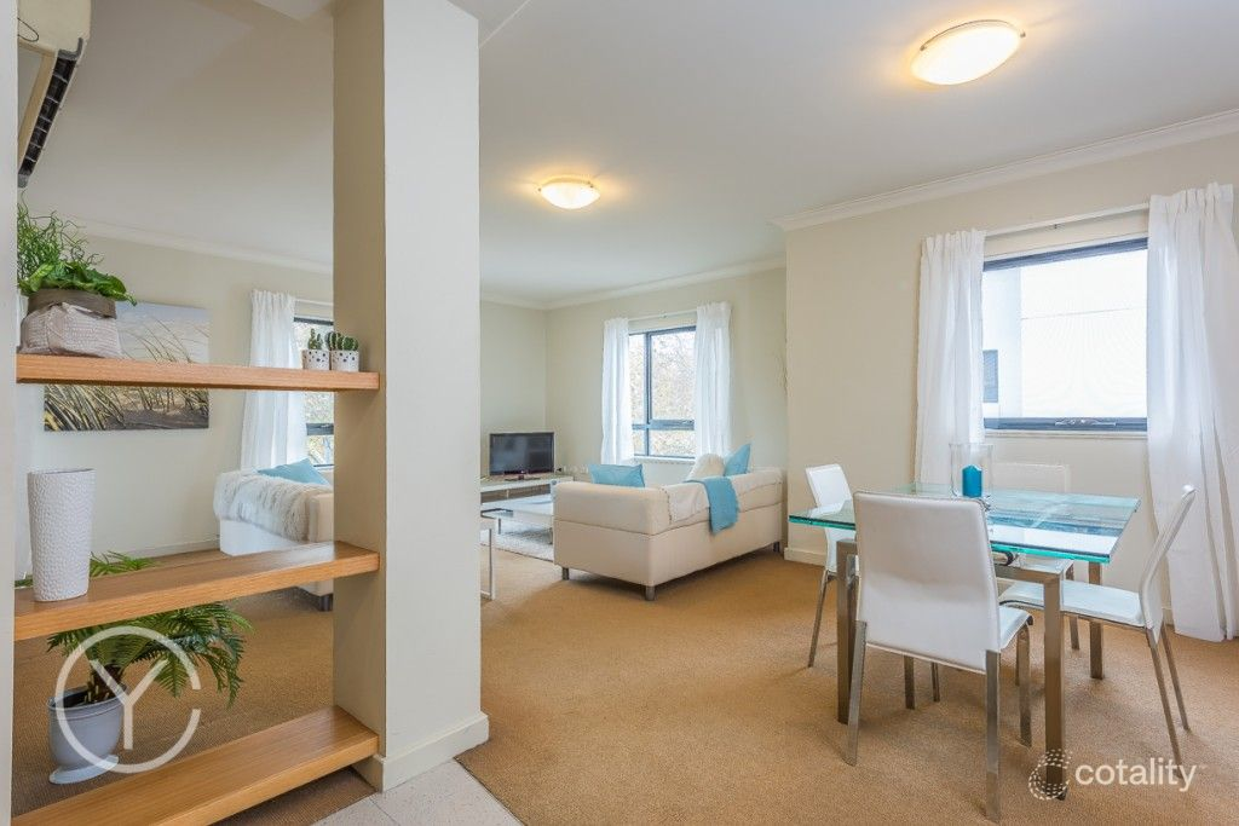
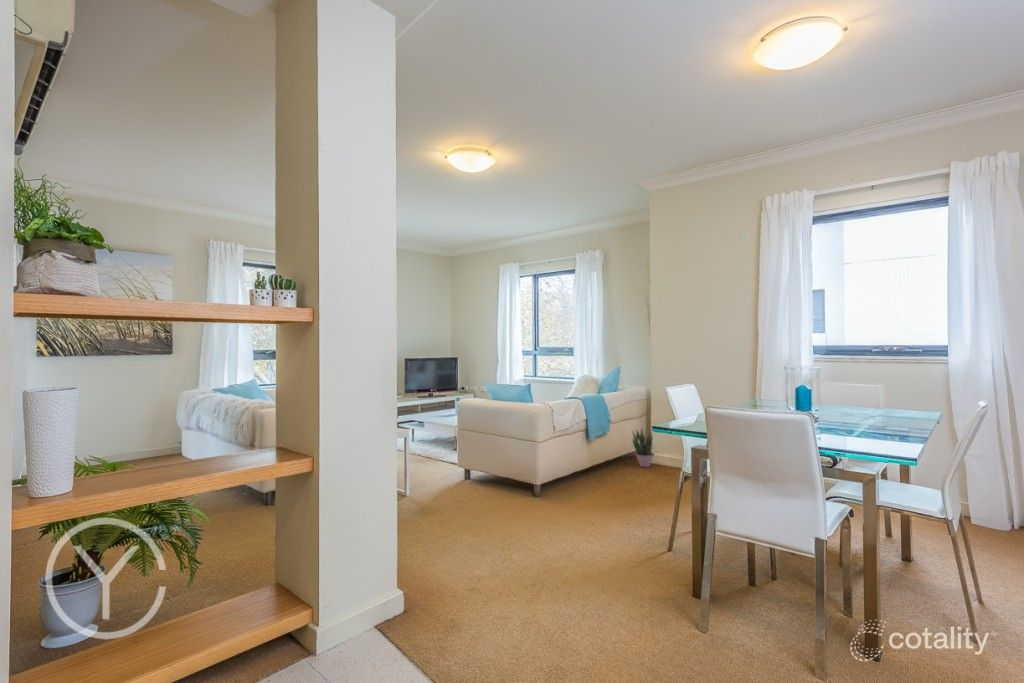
+ potted plant [631,428,655,468]
